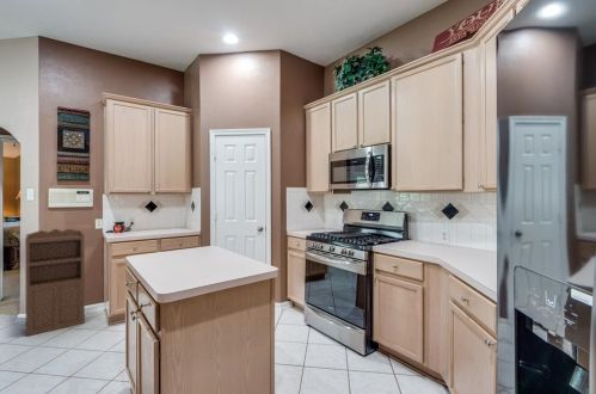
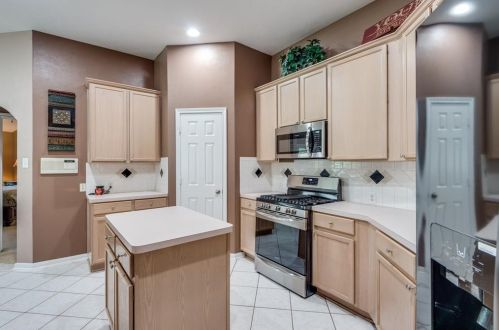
- storage cabinet [24,228,86,338]
